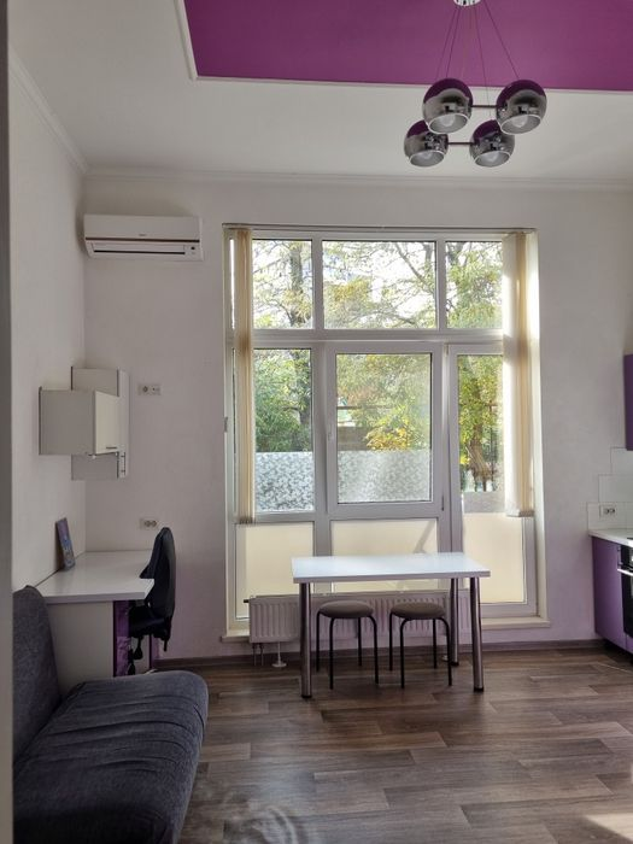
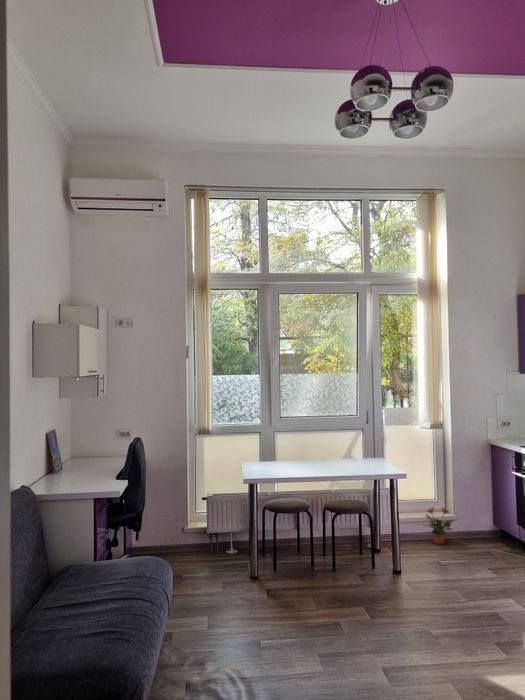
+ potted plant [421,506,455,546]
